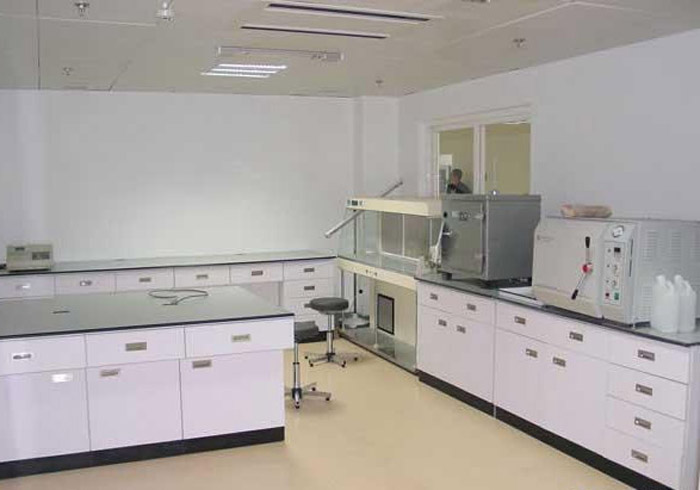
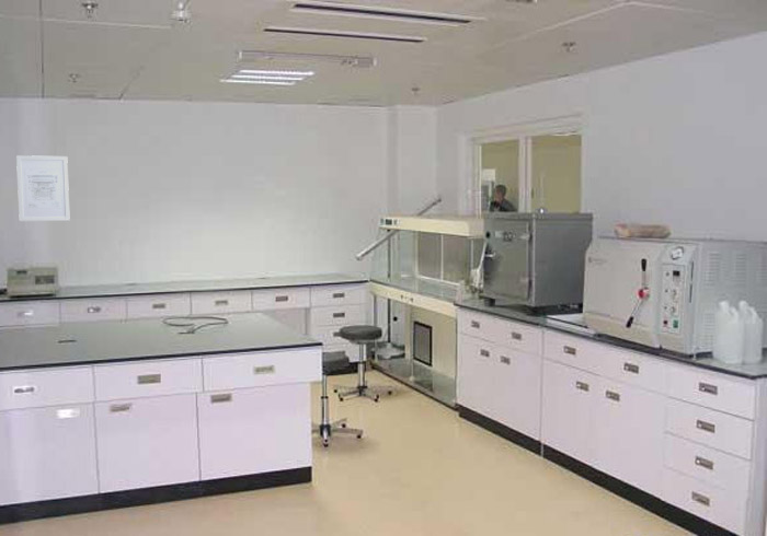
+ wall art [15,154,71,222]
